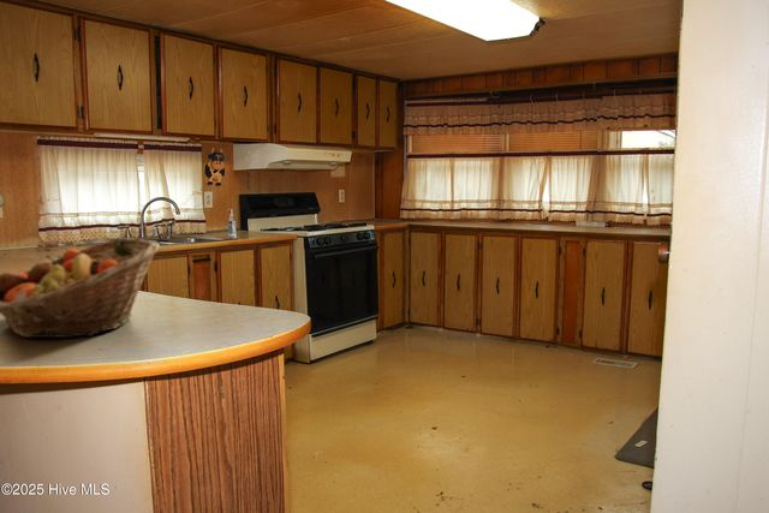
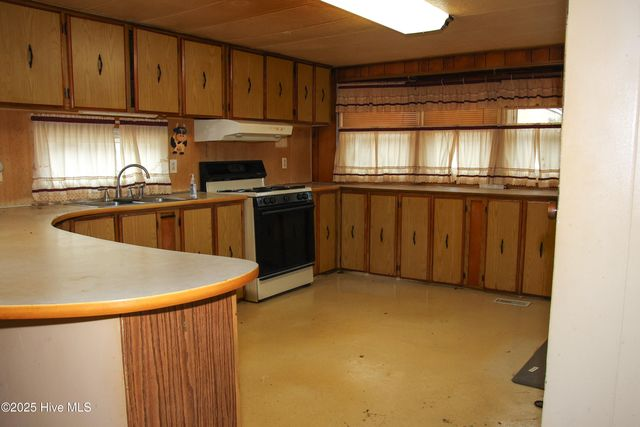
- fruit basket [0,237,161,339]
